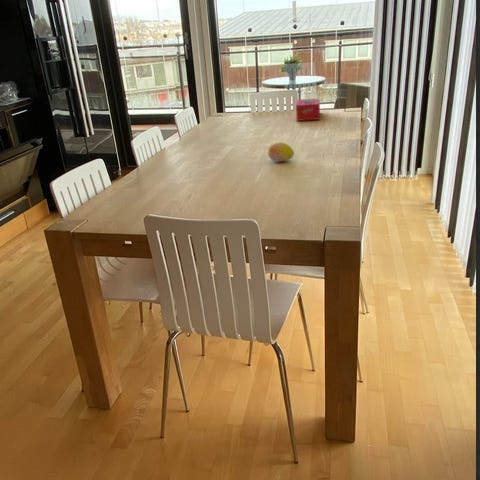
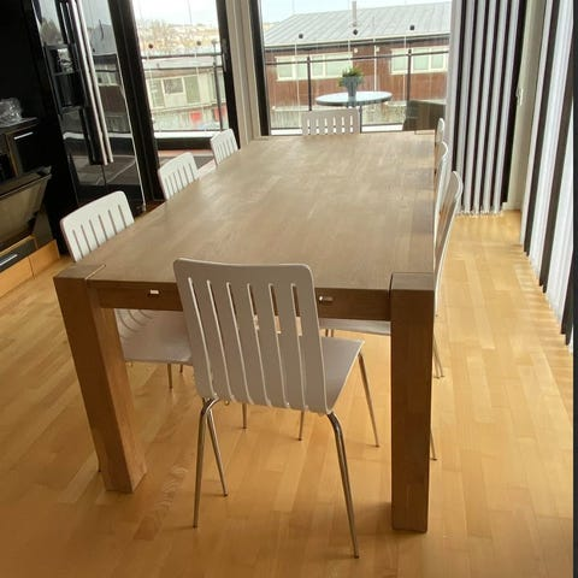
- fruit [267,141,295,163]
- tissue box [295,97,321,122]
